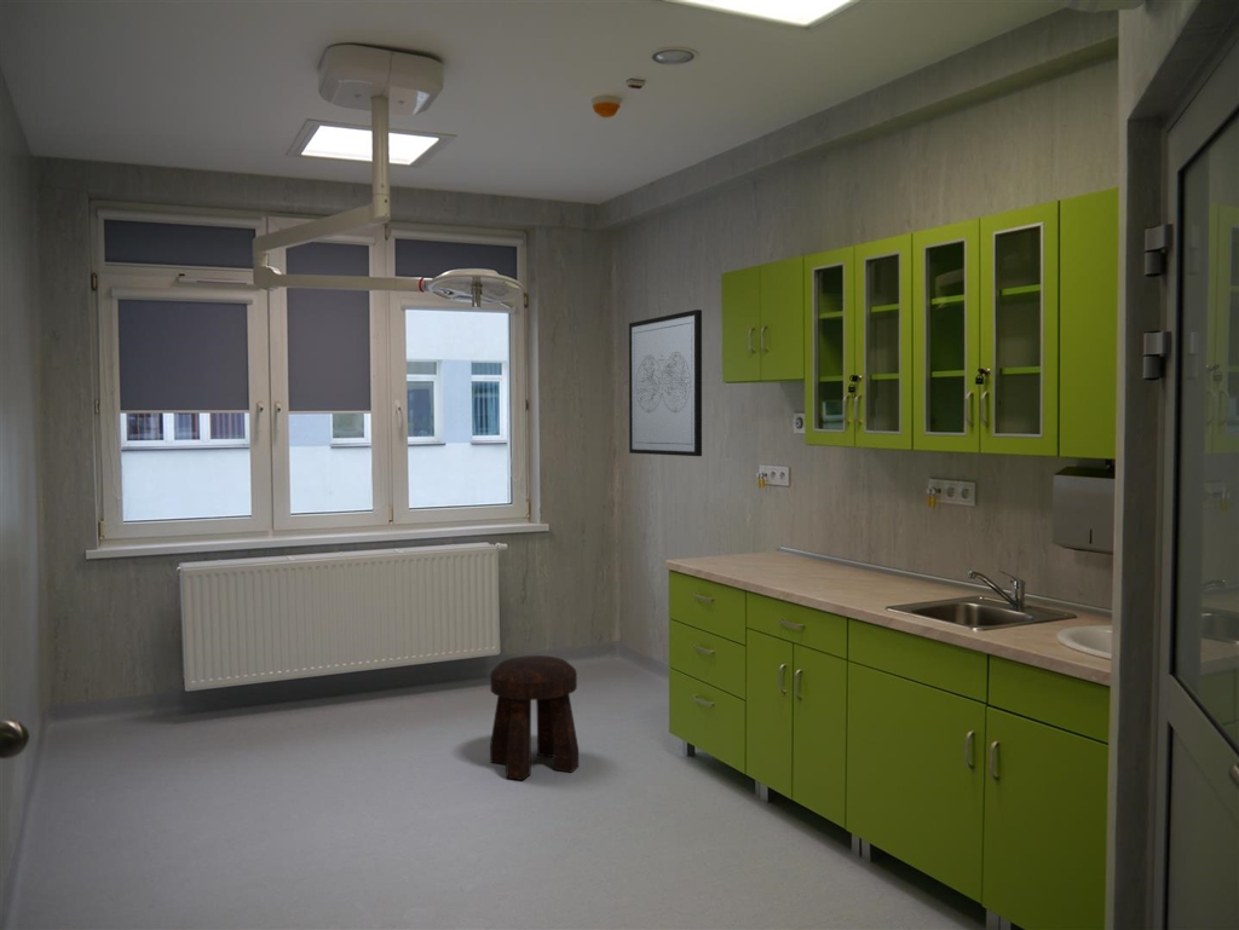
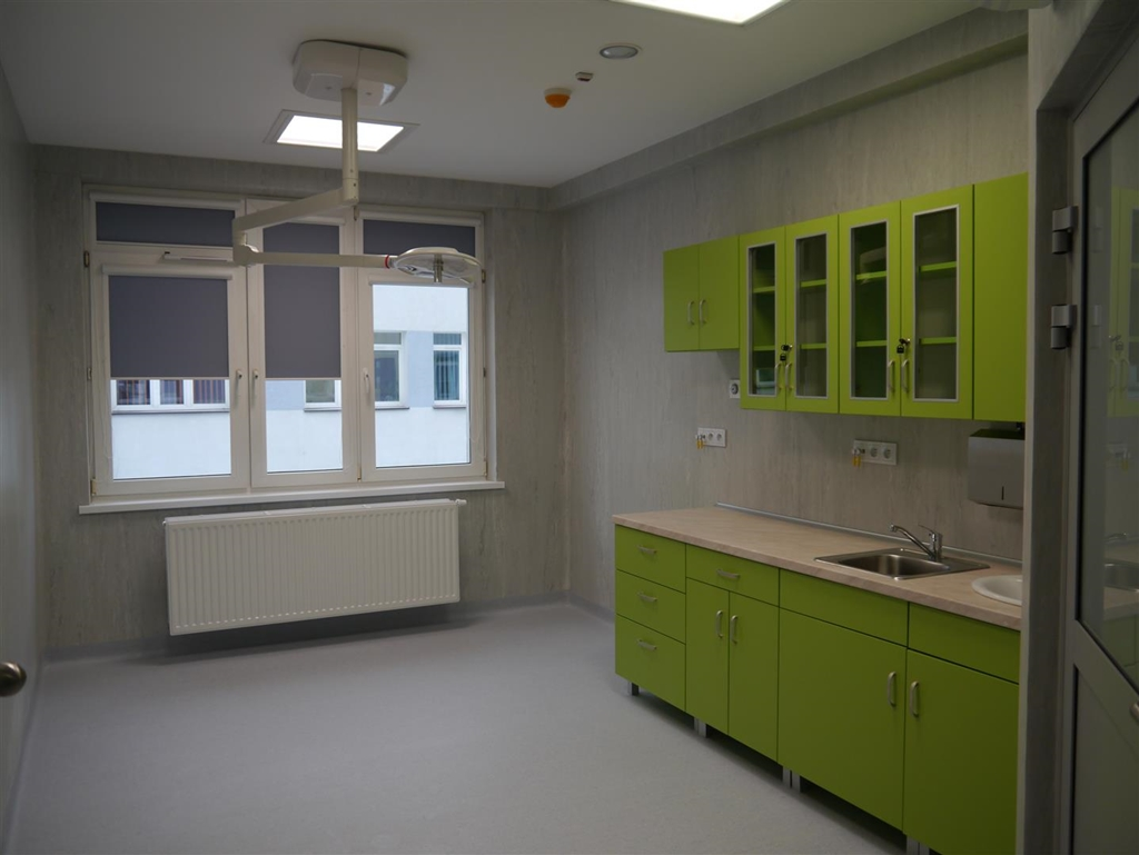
- wall art [628,308,703,457]
- stool [489,654,580,781]
